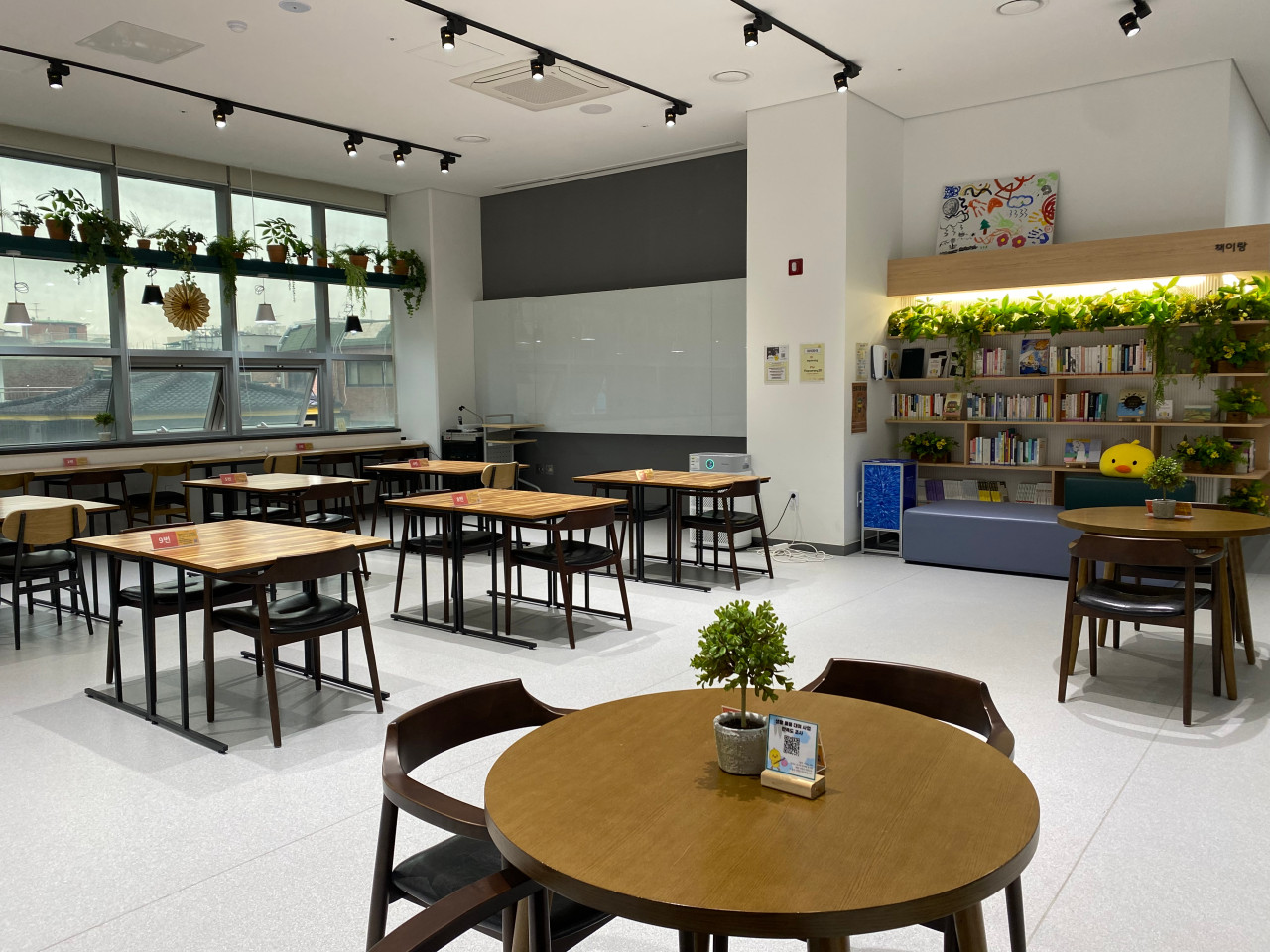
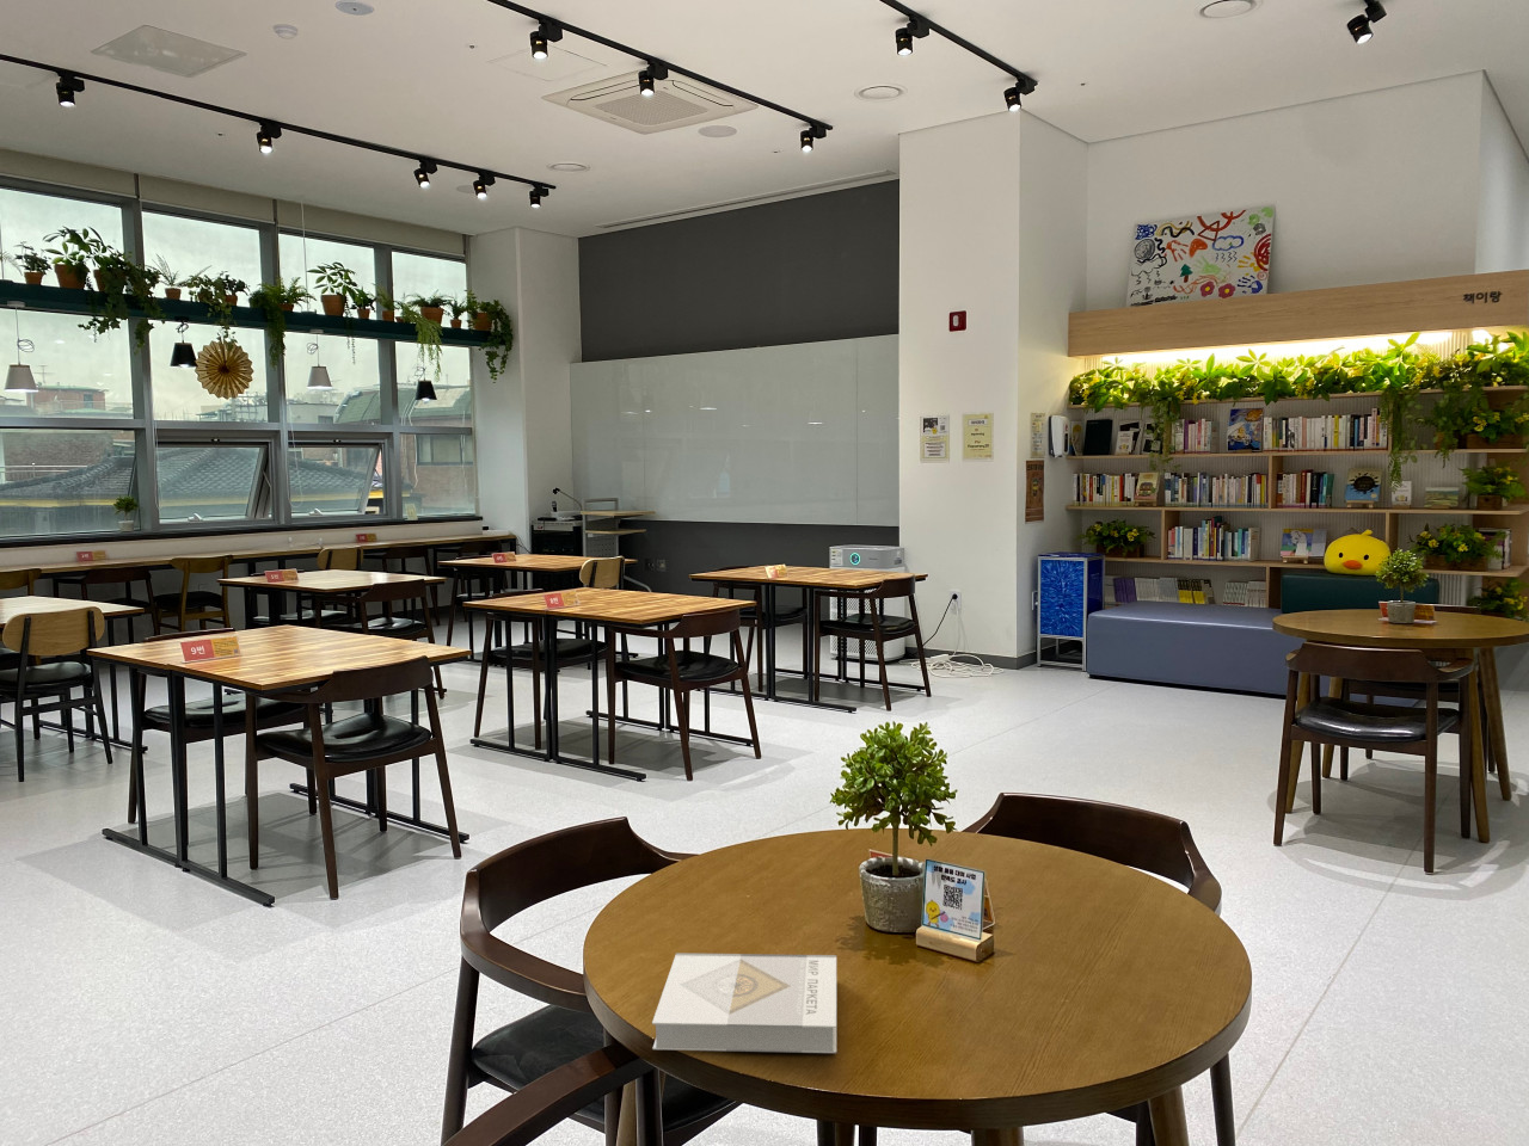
+ book [651,951,838,1055]
